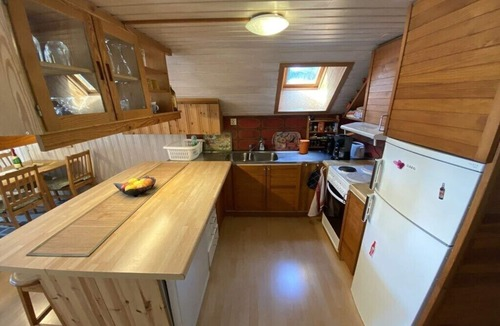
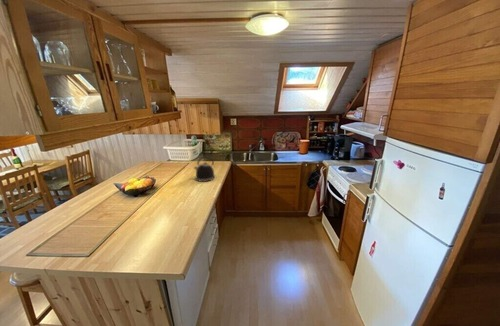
+ kettle [193,156,217,183]
